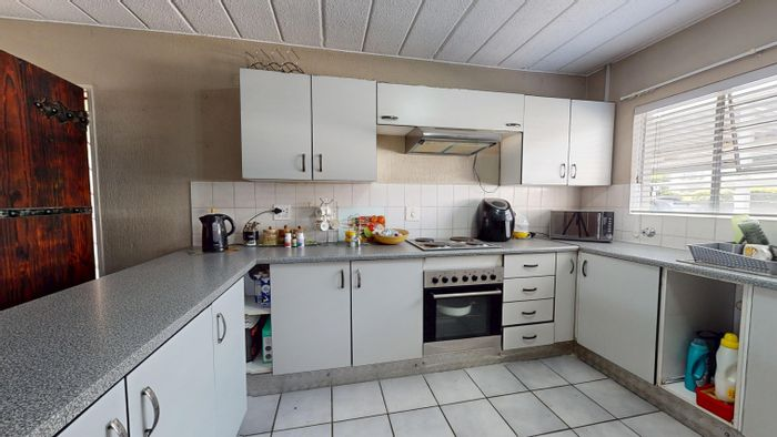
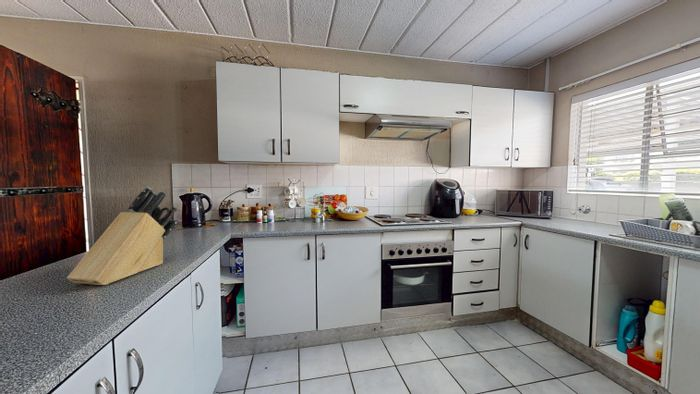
+ knife block [66,186,178,286]
